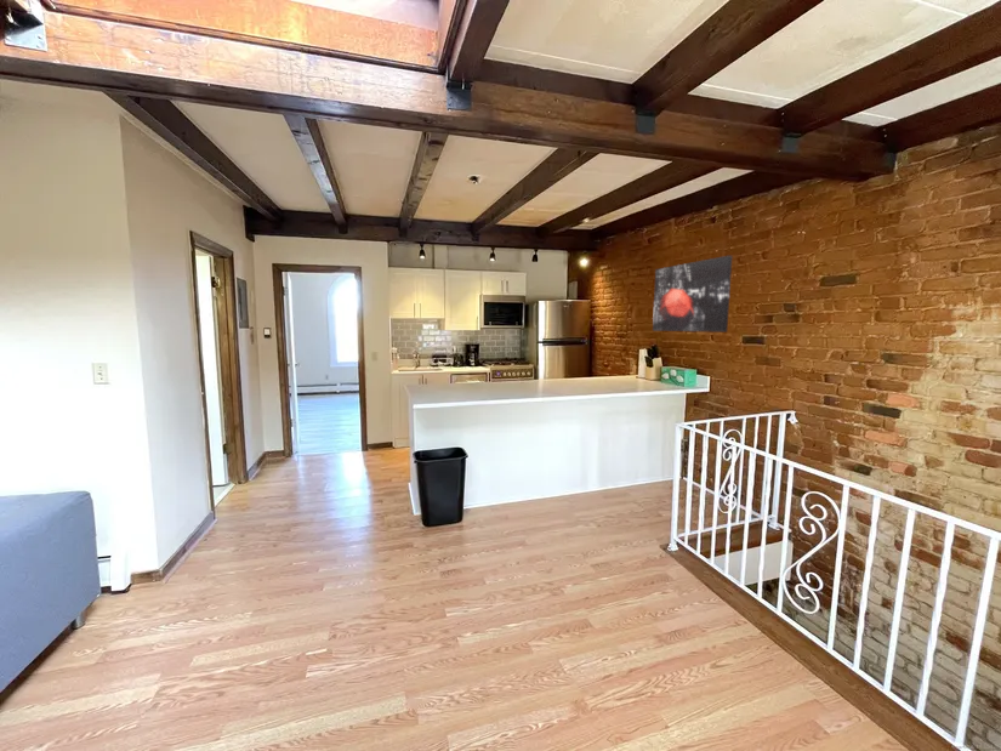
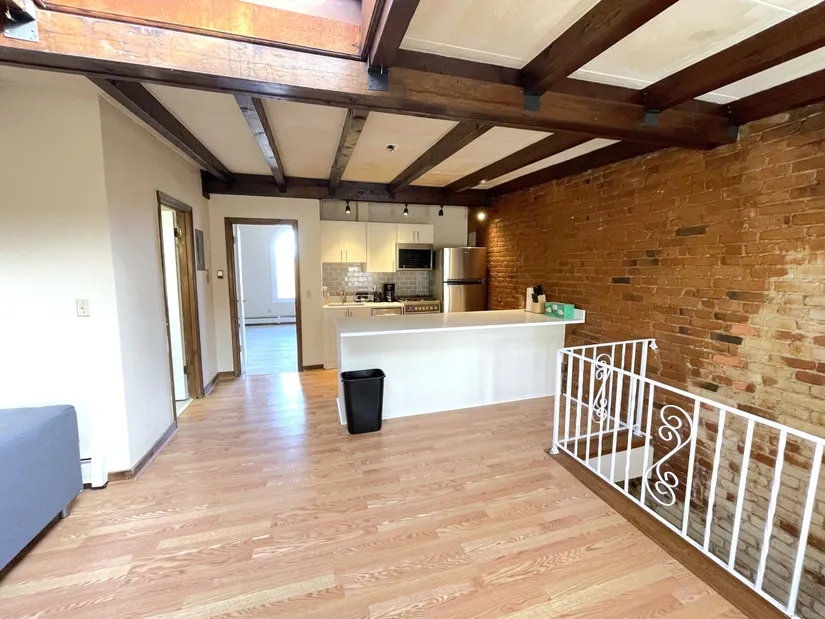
- wall art [652,255,733,334]
